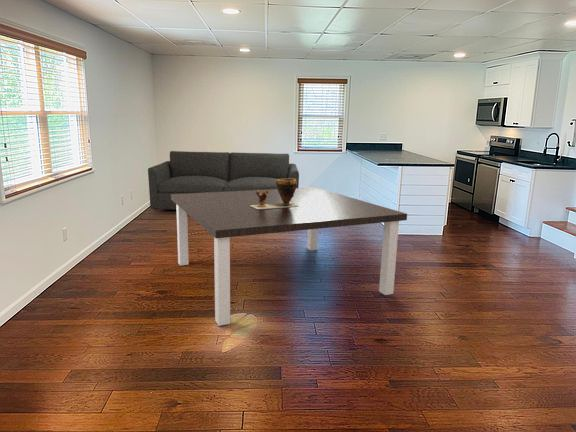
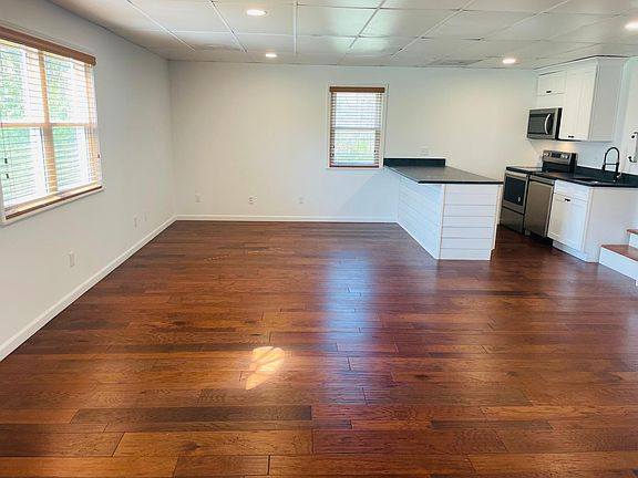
- sofa [147,150,300,211]
- dining table [171,186,408,327]
- clay pot [251,178,298,209]
